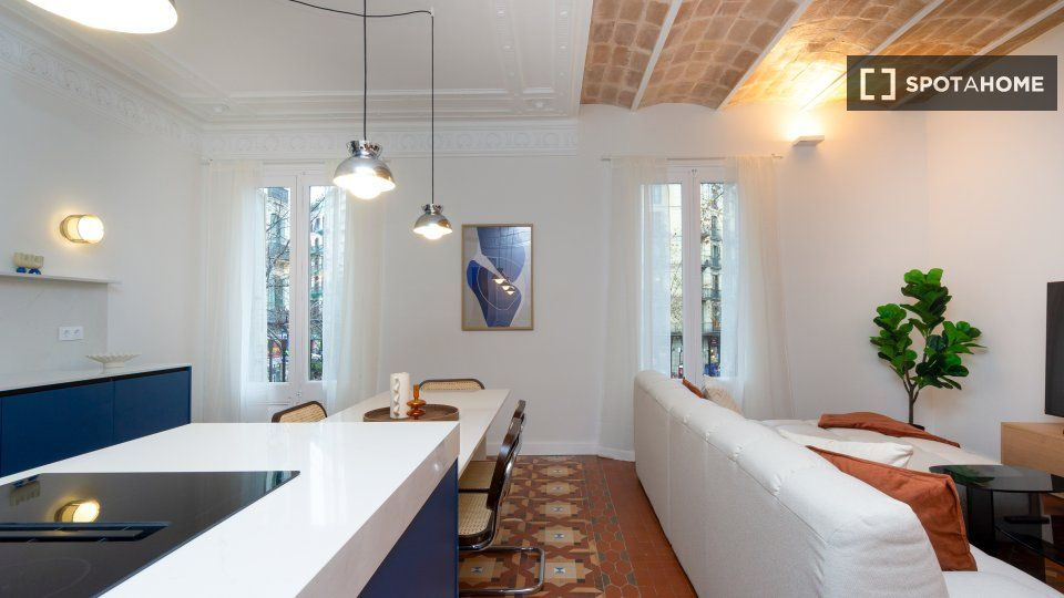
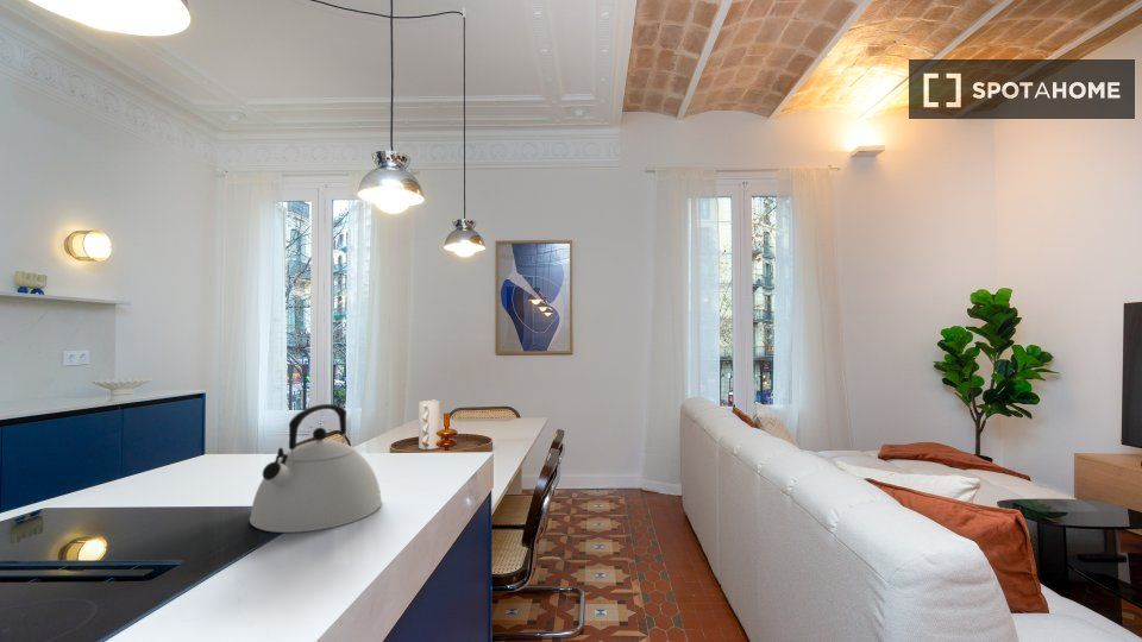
+ kettle [249,403,383,534]
